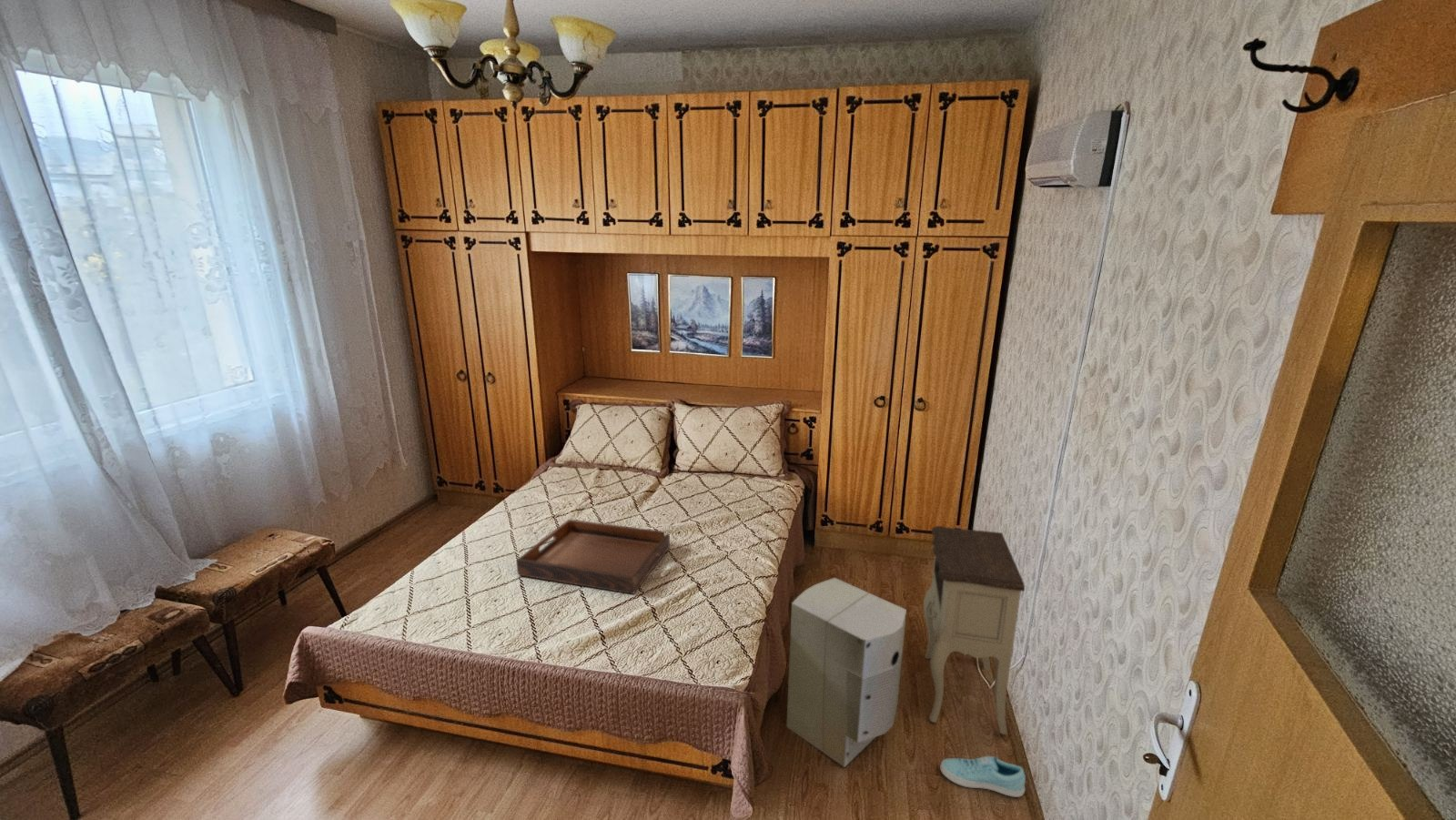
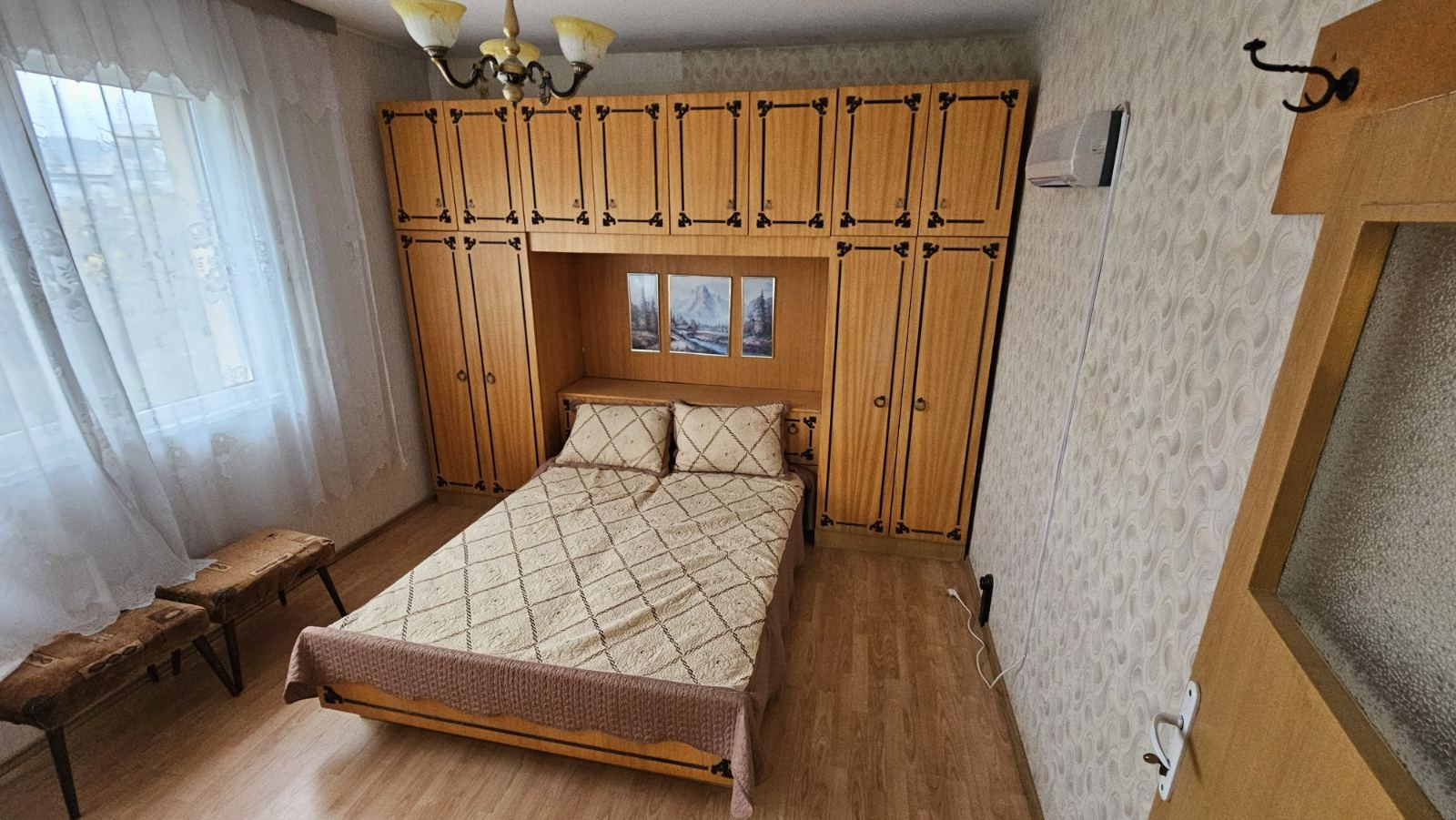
- air purifier [785,577,907,768]
- sneaker [939,755,1026,798]
- serving tray [516,518,671,595]
- nightstand [923,525,1026,735]
